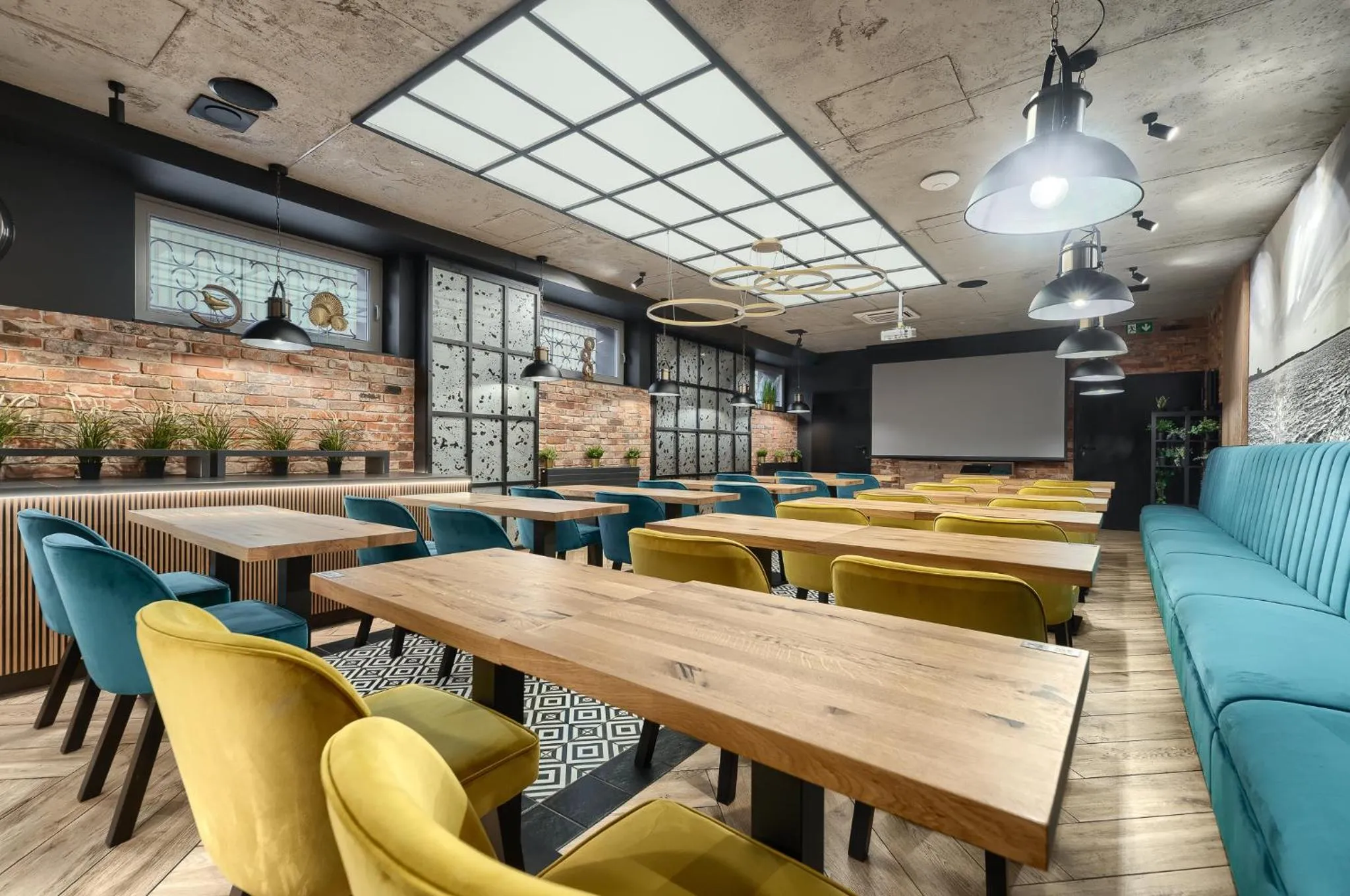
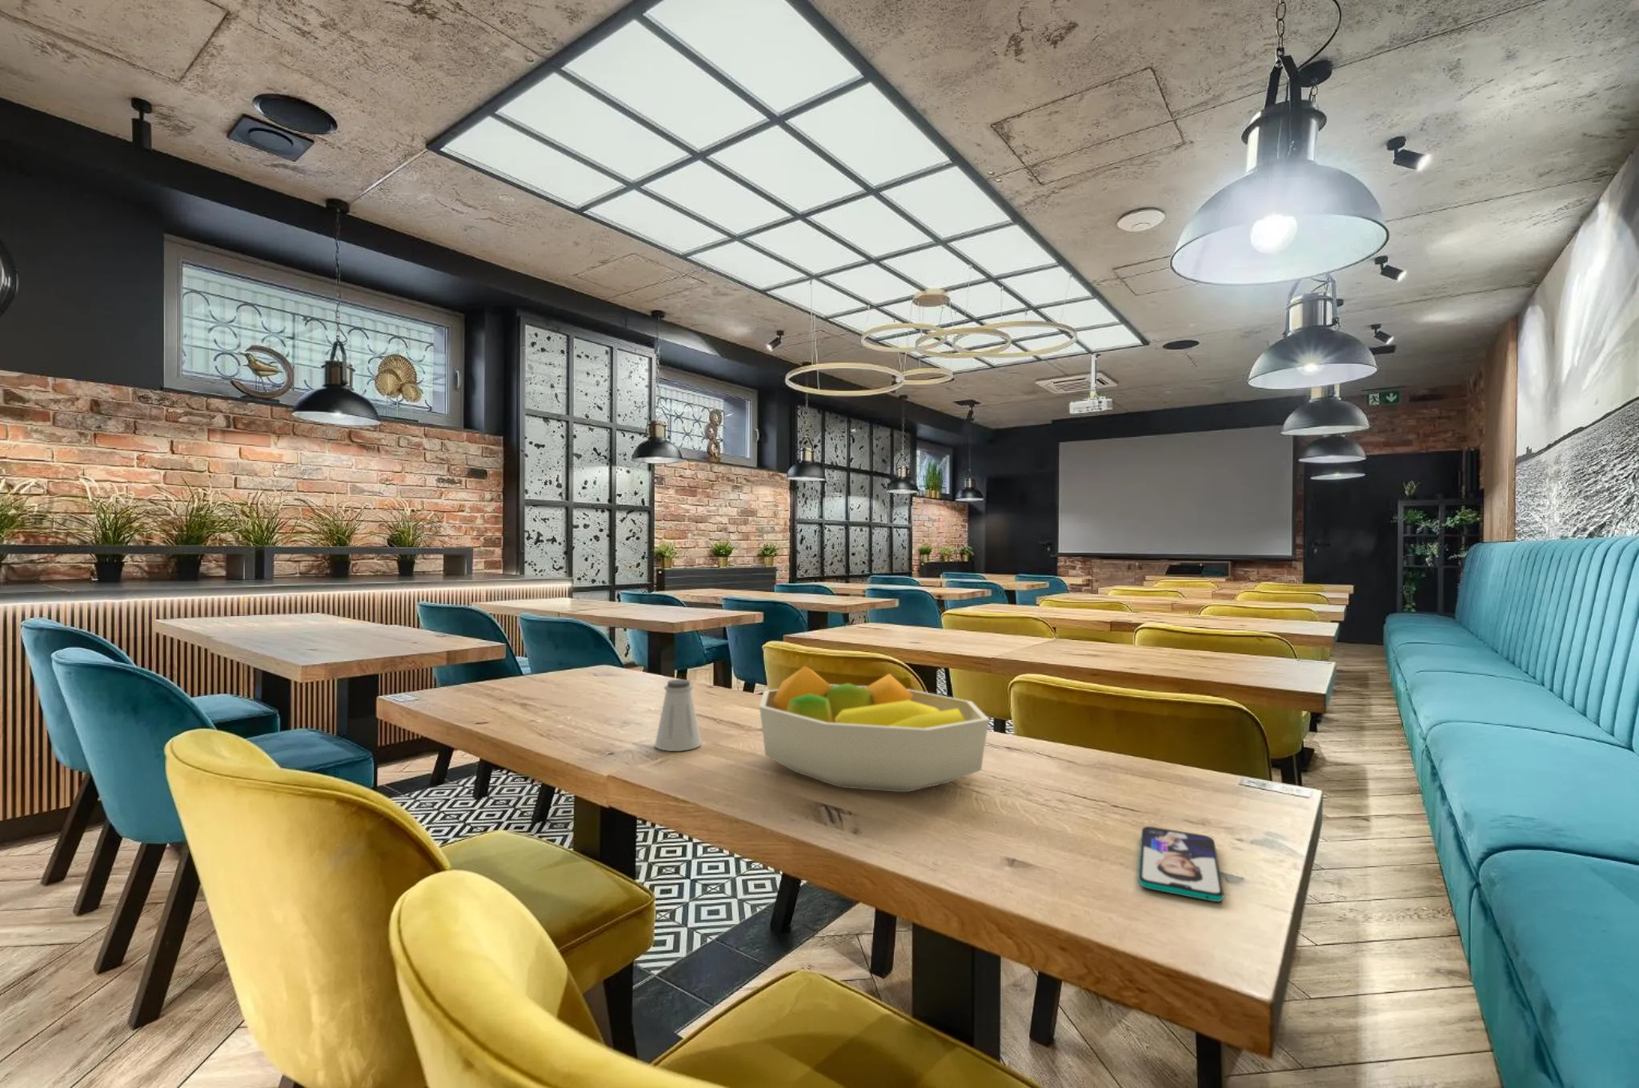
+ fruit bowl [759,664,989,794]
+ saltshaker [654,679,702,752]
+ smartphone [1138,826,1225,902]
